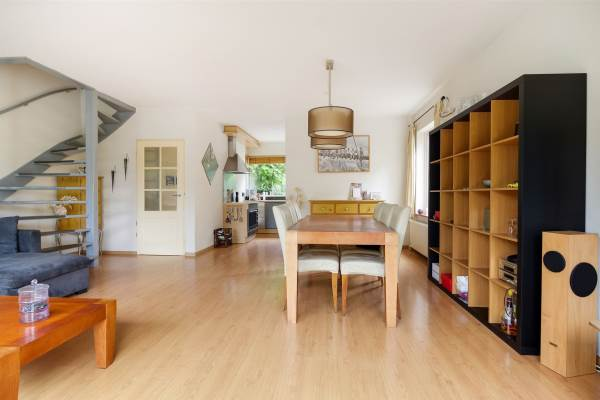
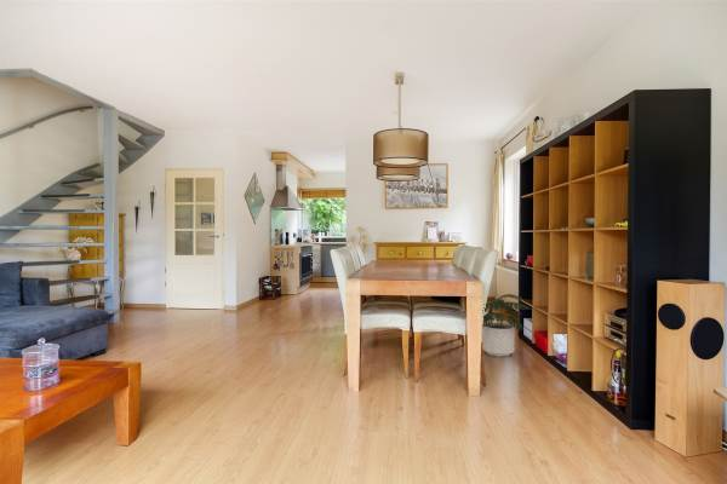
+ potted plant [482,293,532,358]
